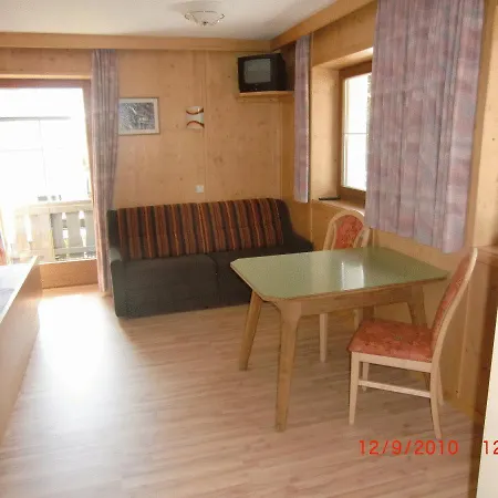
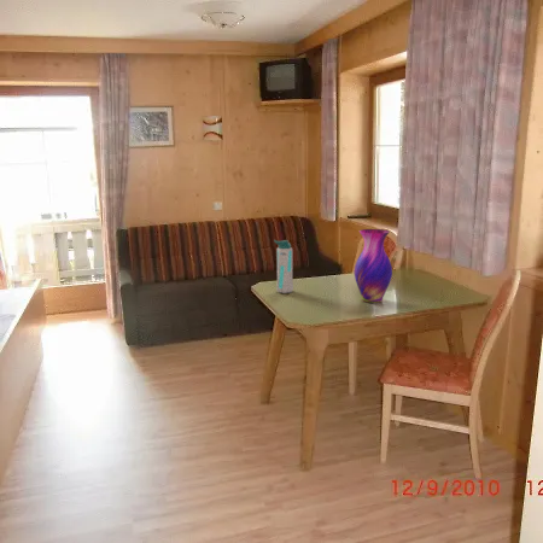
+ water bottle [273,239,294,294]
+ vase [354,228,393,304]
